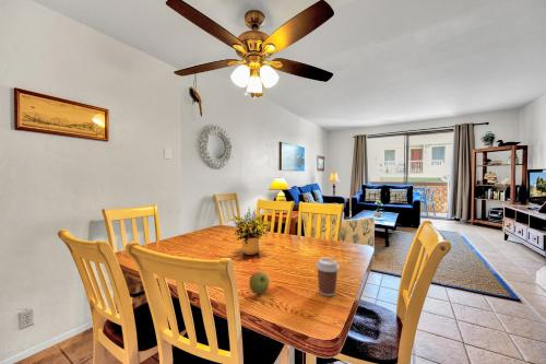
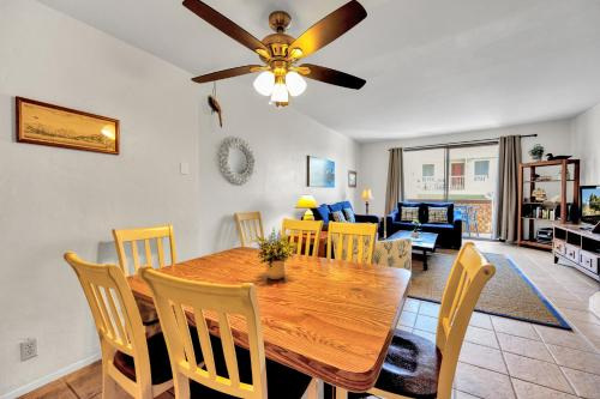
- coffee cup [314,257,341,297]
- apple [248,271,270,295]
